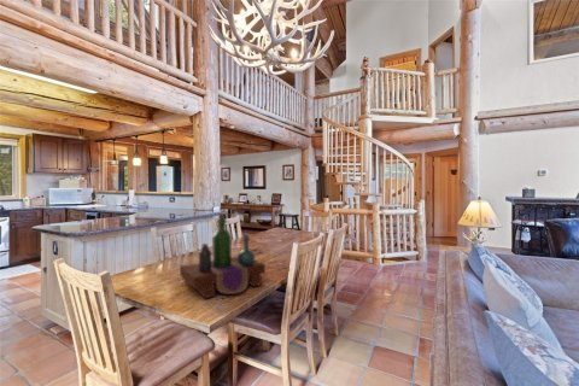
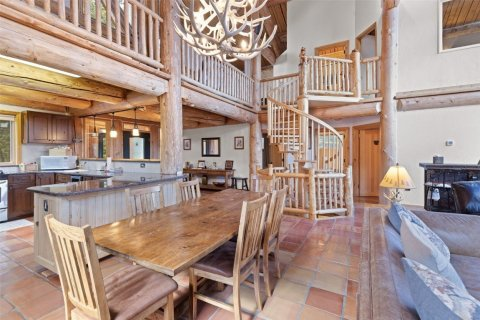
- bottle [179,212,267,300]
